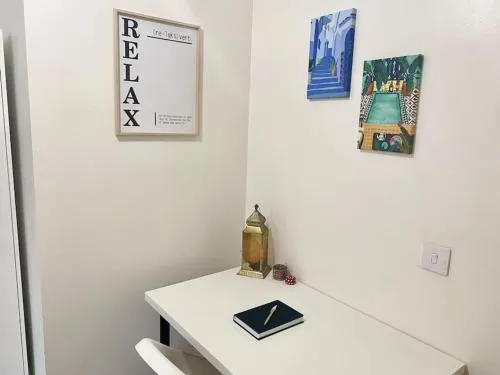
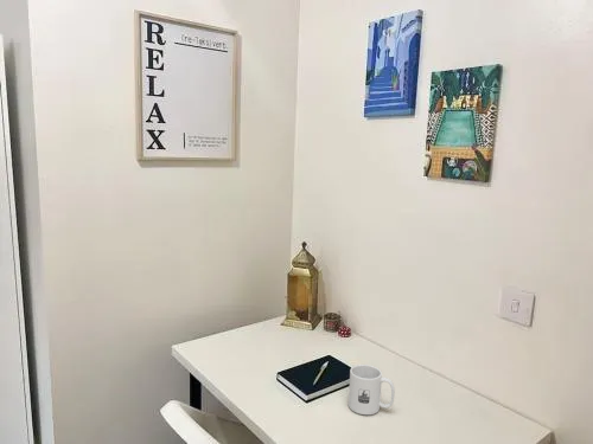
+ mug [347,363,396,416]
